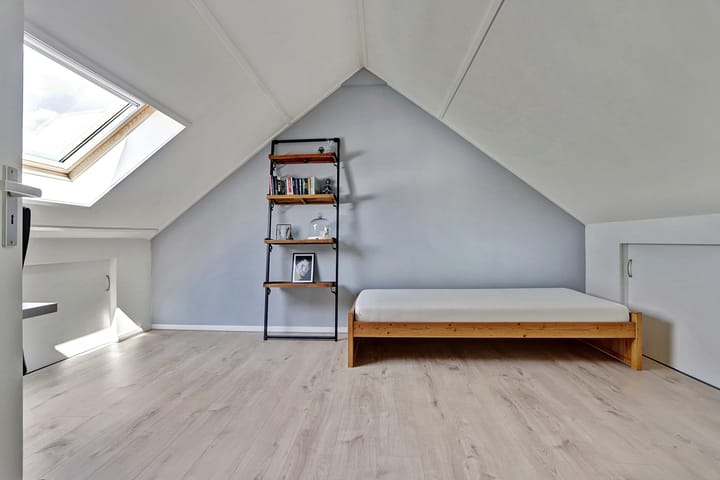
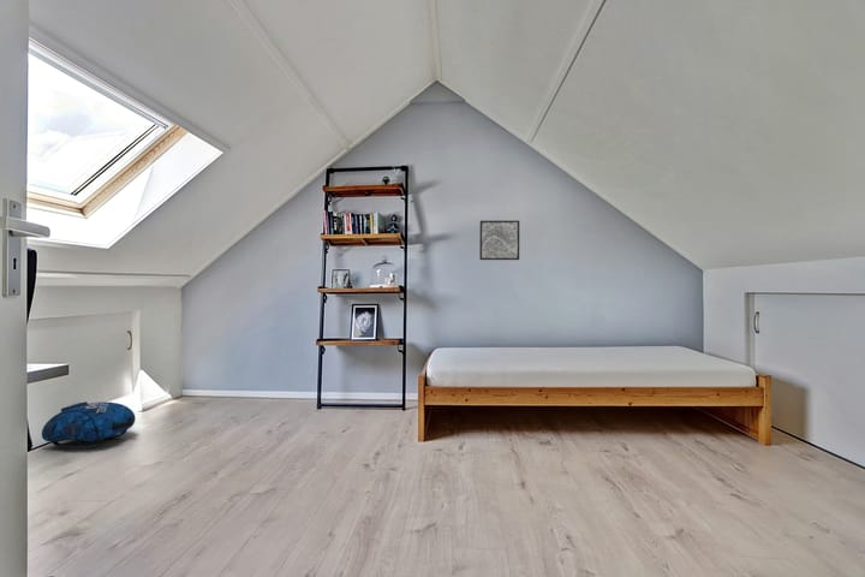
+ wall art [478,220,520,261]
+ backpack [41,400,137,450]
